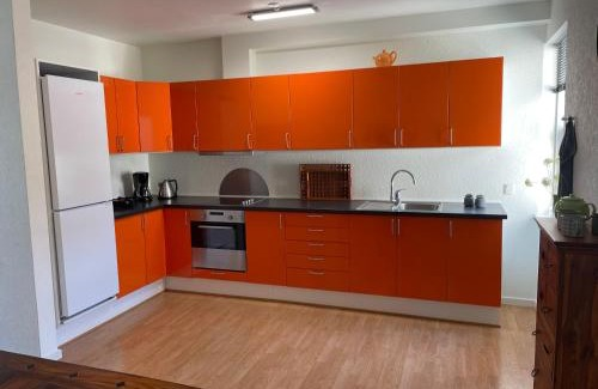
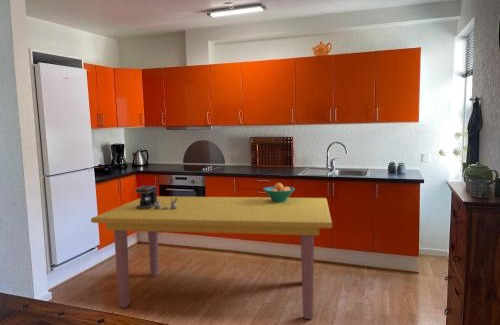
+ fruit bowl [262,182,296,202]
+ coffee maker [135,185,178,210]
+ dining table [90,195,333,320]
